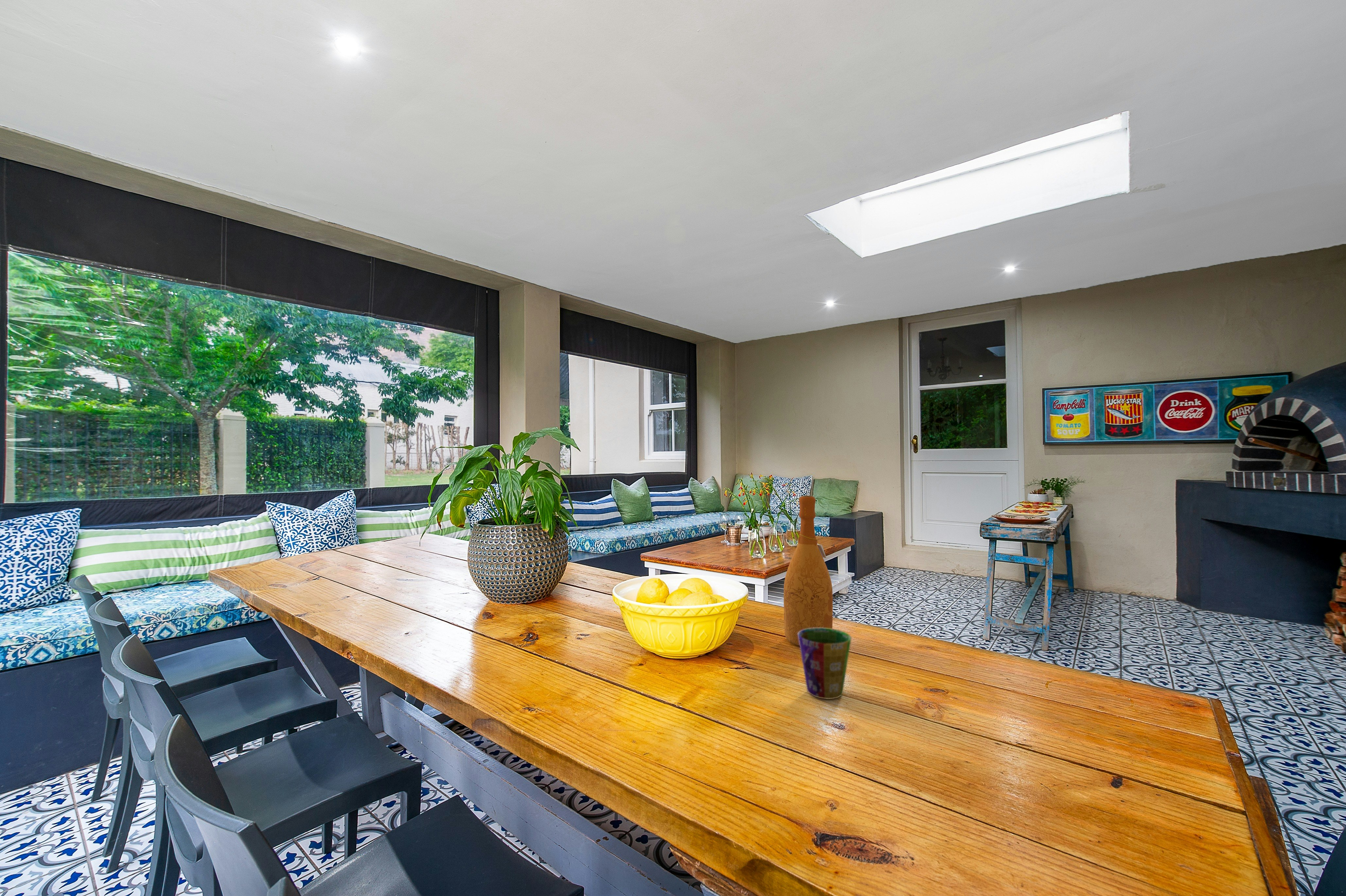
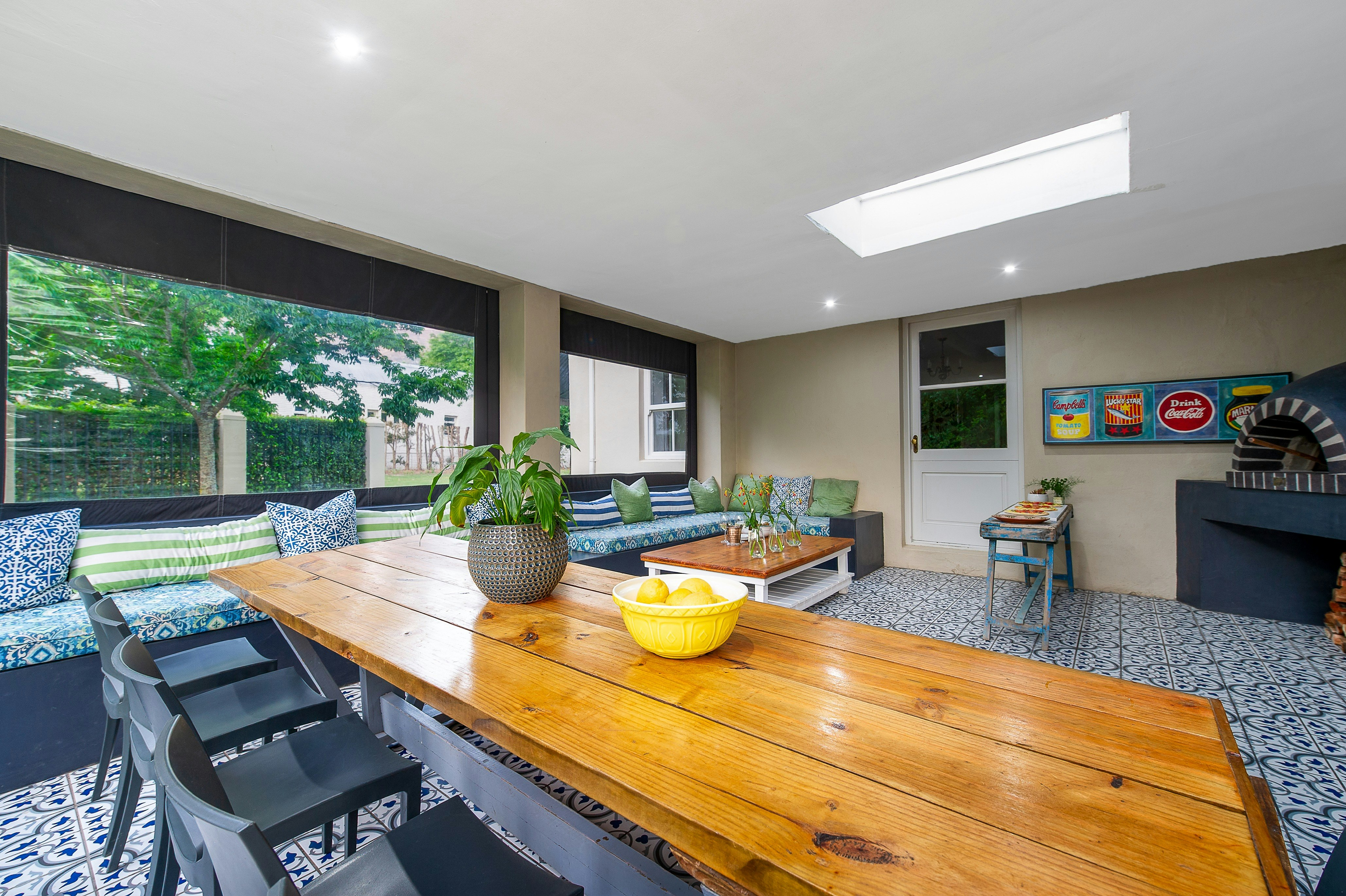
- wine bottle [783,495,833,646]
- cup [798,628,852,700]
